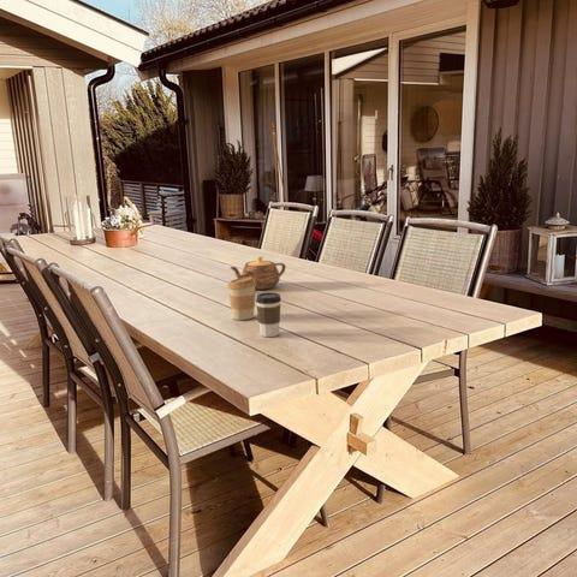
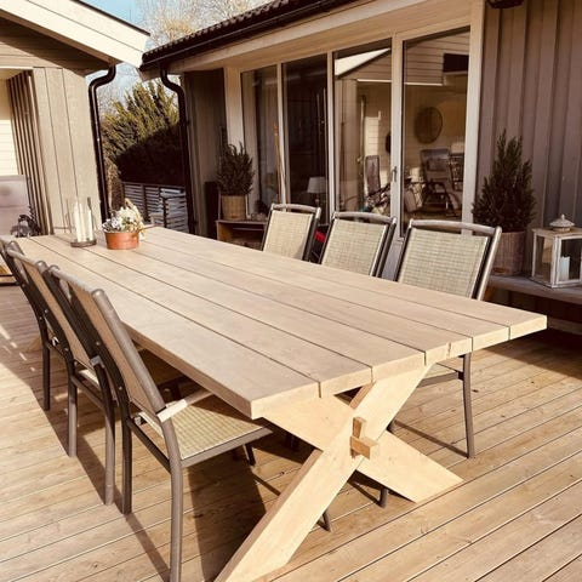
- coffee cup [226,278,256,321]
- coffee cup [255,291,282,338]
- teapot [228,256,287,291]
